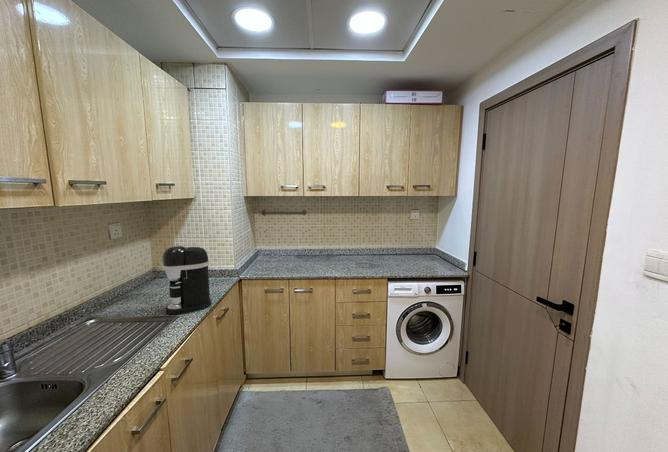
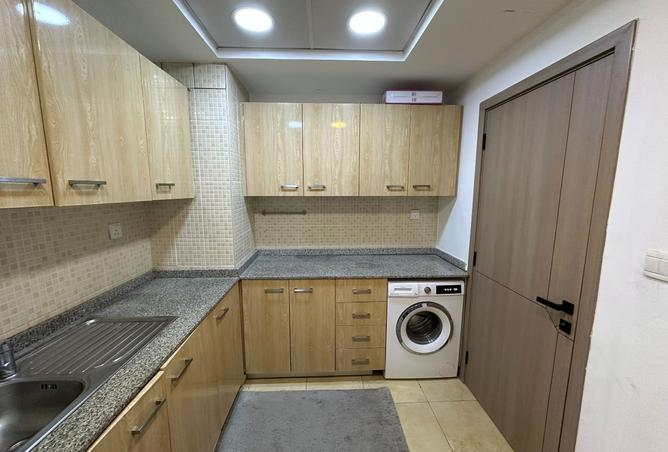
- coffee maker [162,245,213,315]
